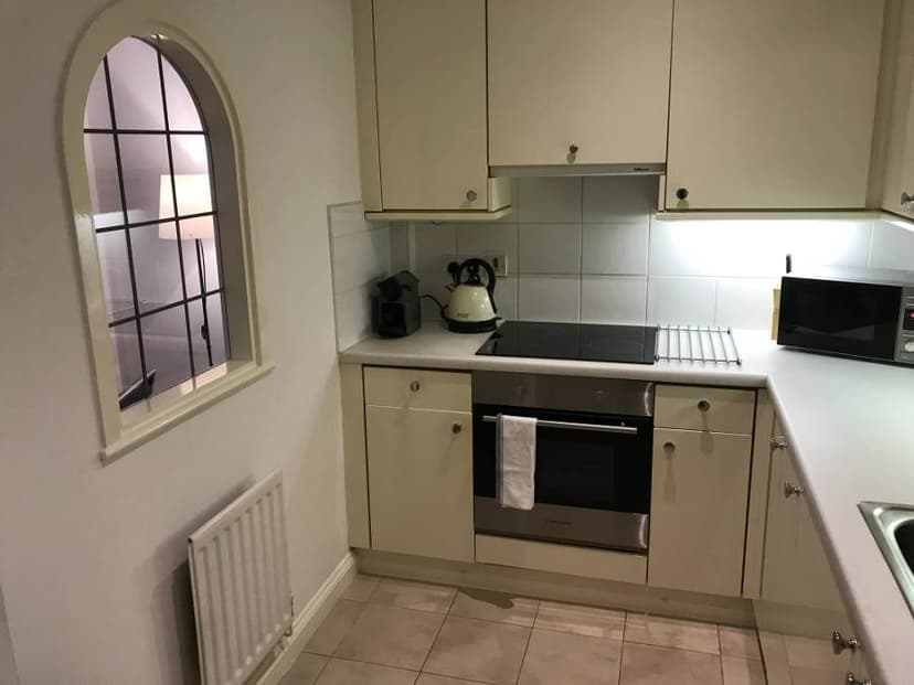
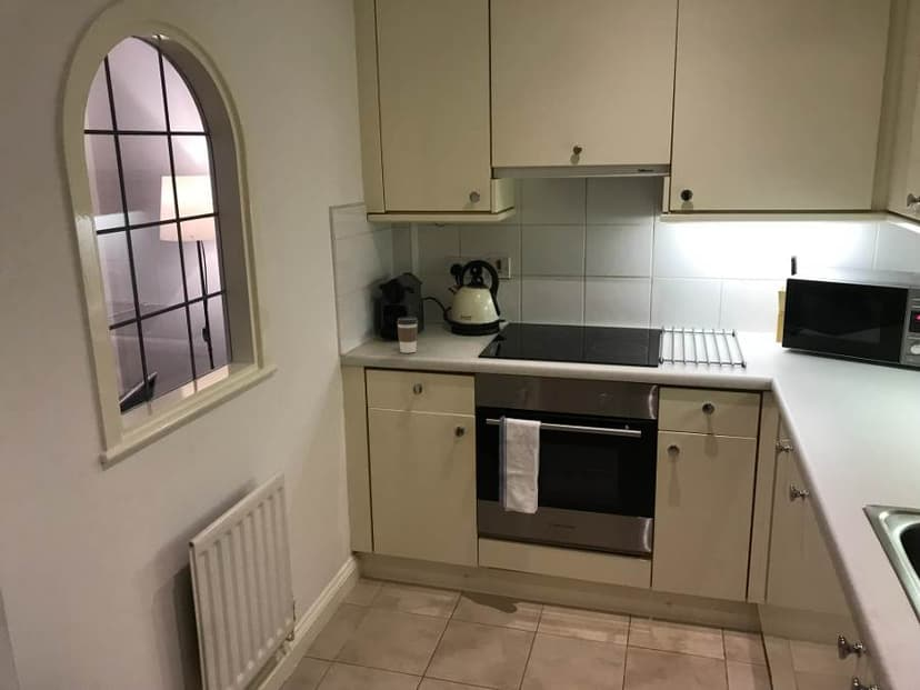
+ coffee cup [396,316,419,353]
